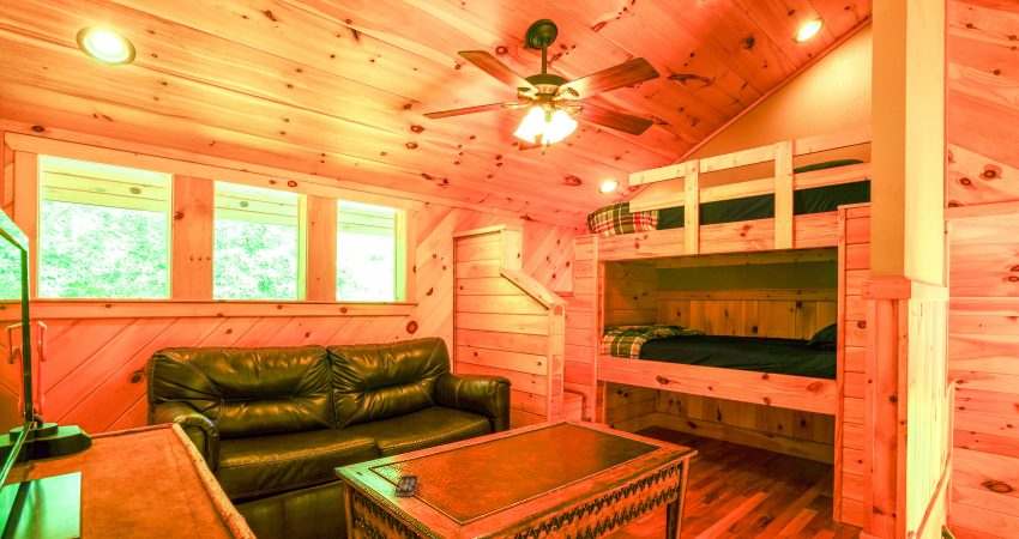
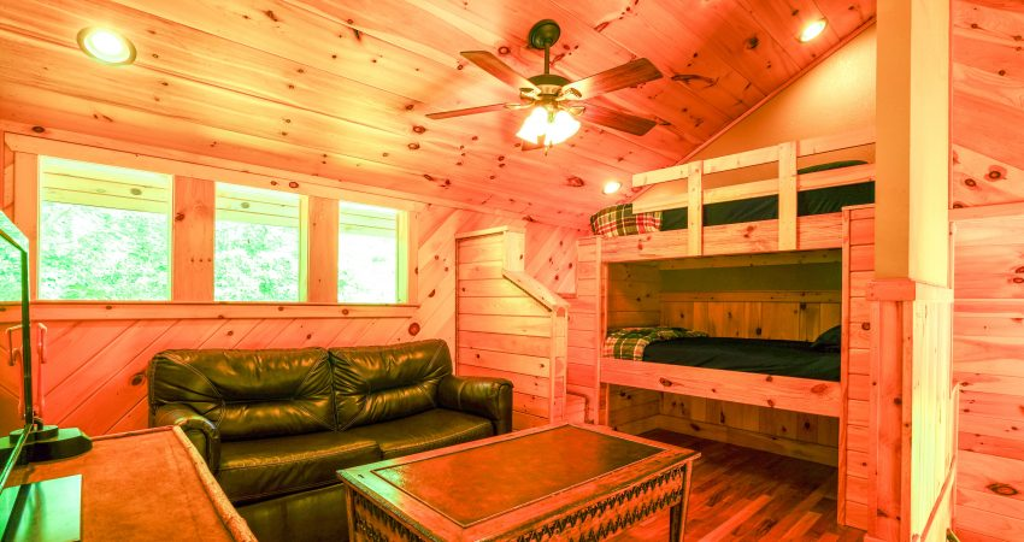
- remote control [394,474,420,497]
